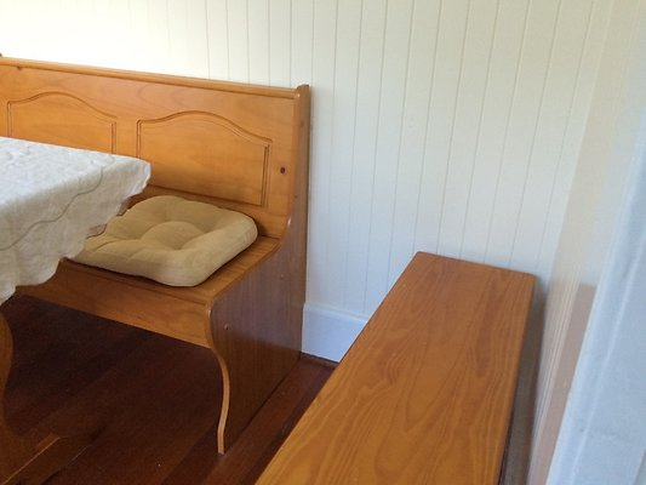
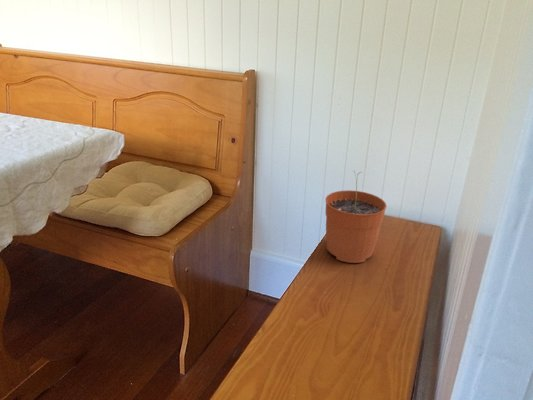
+ plant pot [325,170,388,264]
